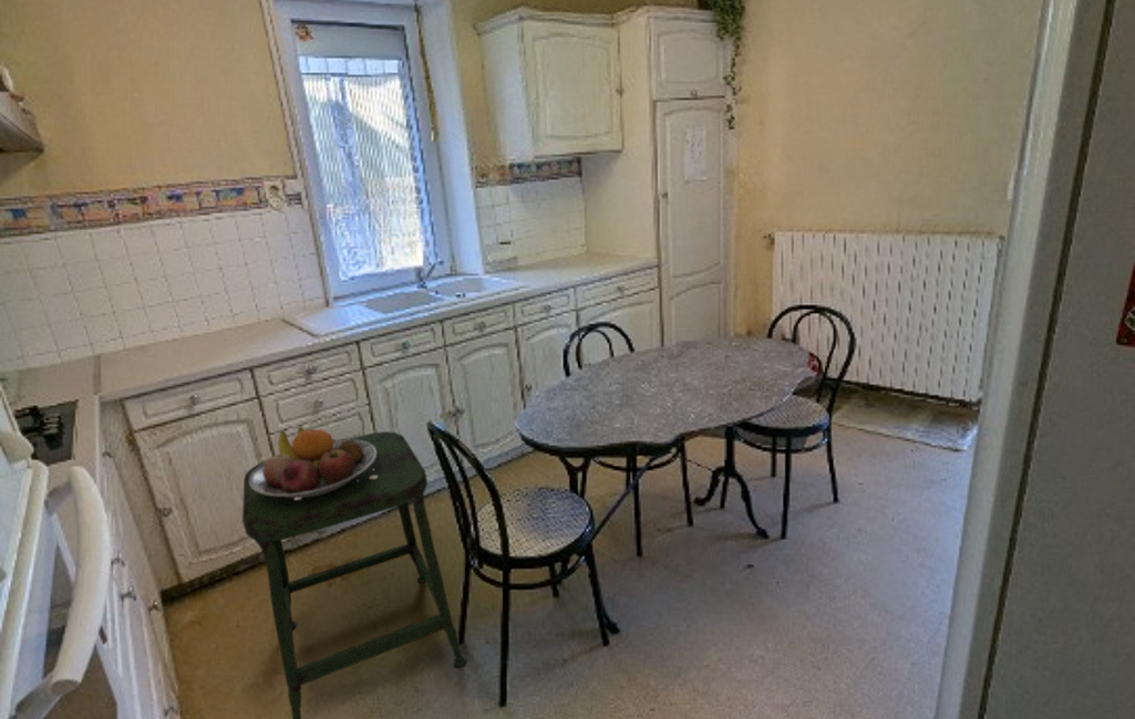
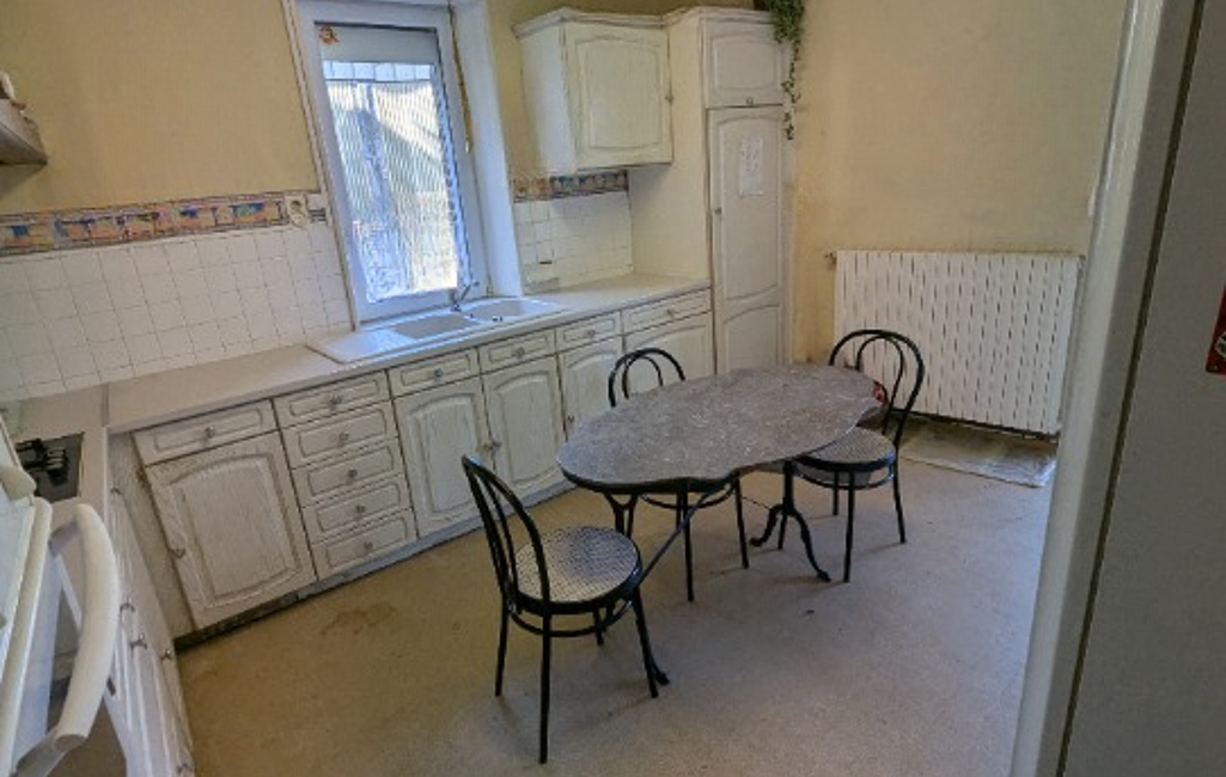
- fruit bowl [249,426,376,499]
- stool [241,430,467,719]
